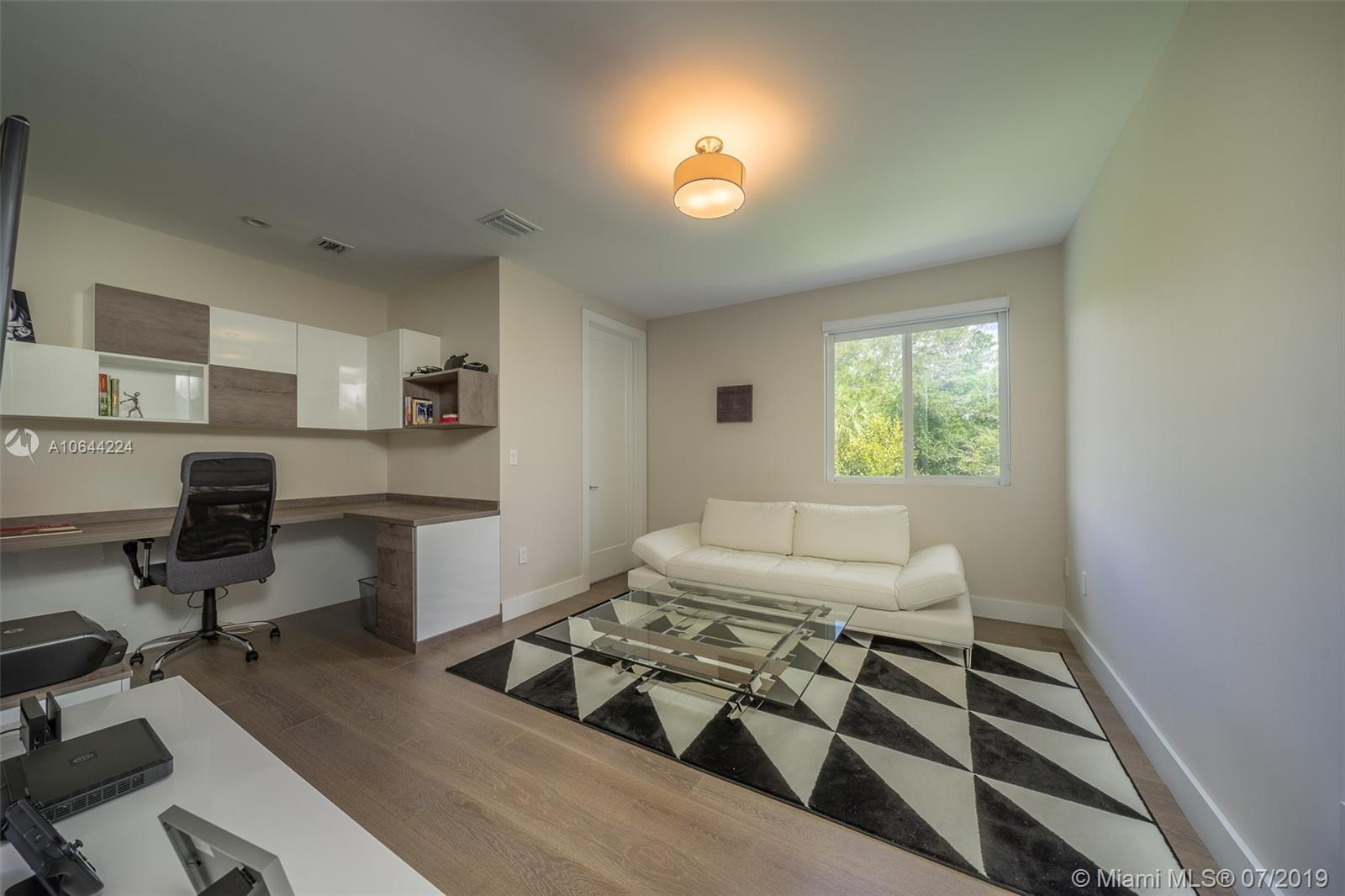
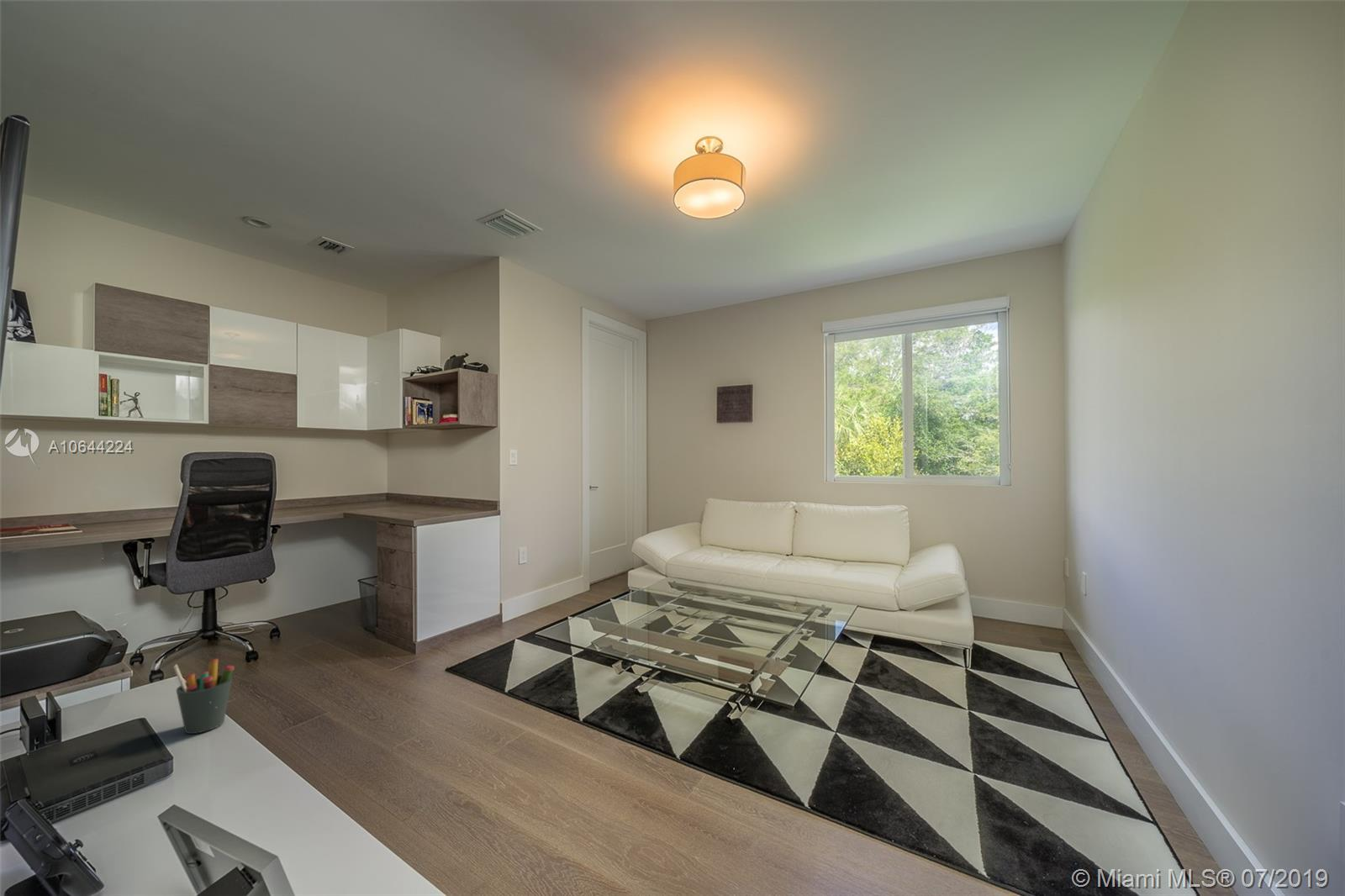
+ pen holder [172,658,235,735]
